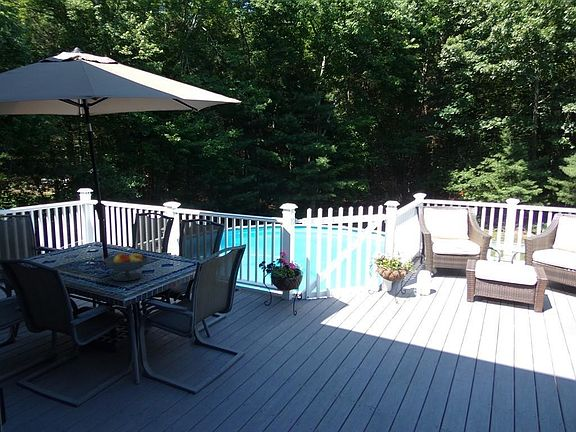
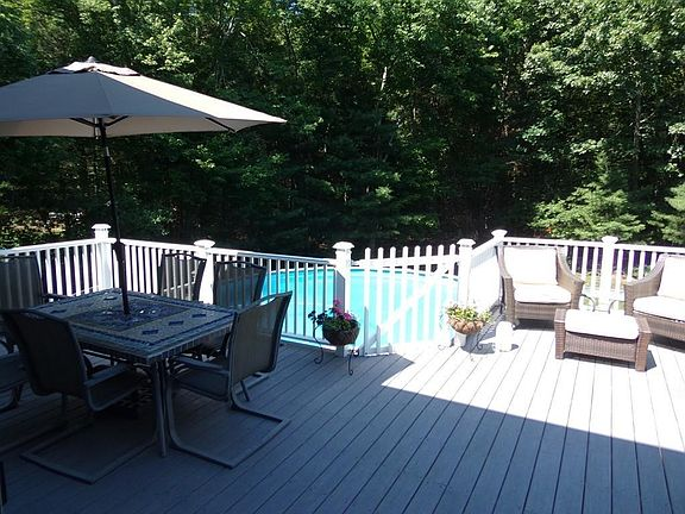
- fruit bowl [103,251,150,282]
